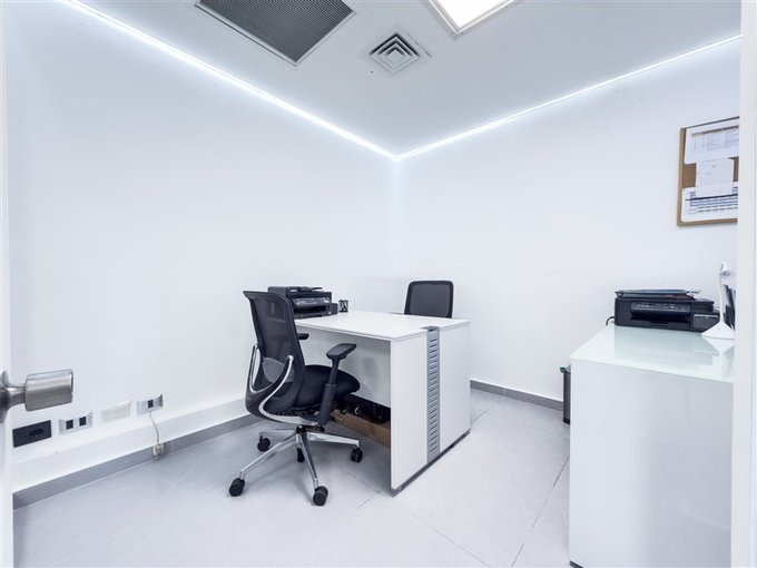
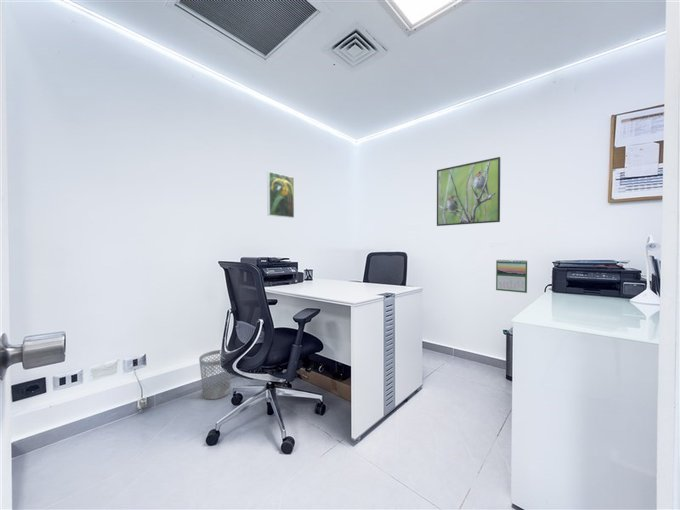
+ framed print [436,156,501,227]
+ wastebasket [198,349,232,401]
+ calendar [495,258,528,294]
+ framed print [266,171,295,219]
